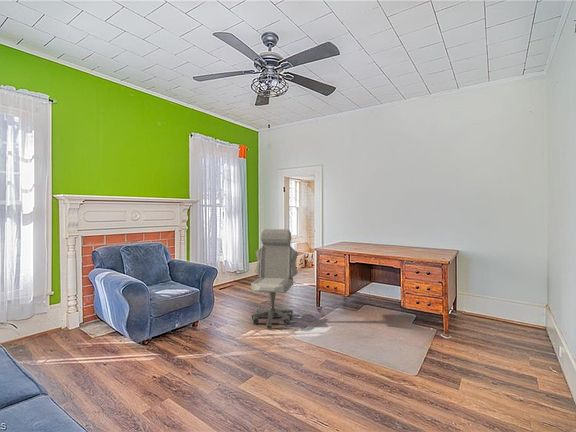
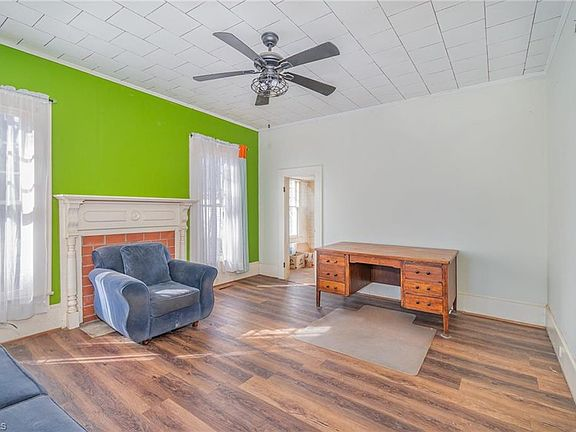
- office chair [250,228,299,329]
